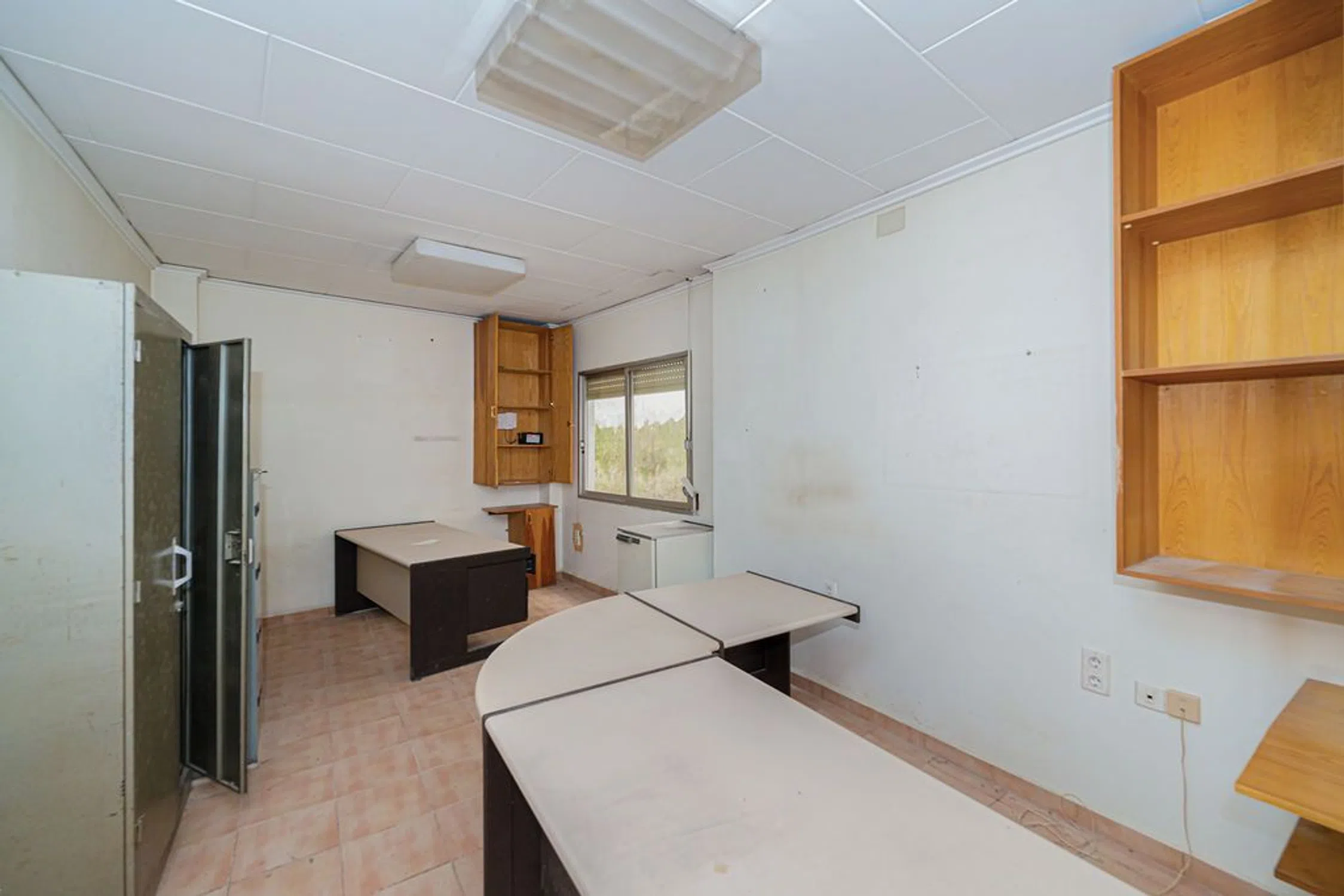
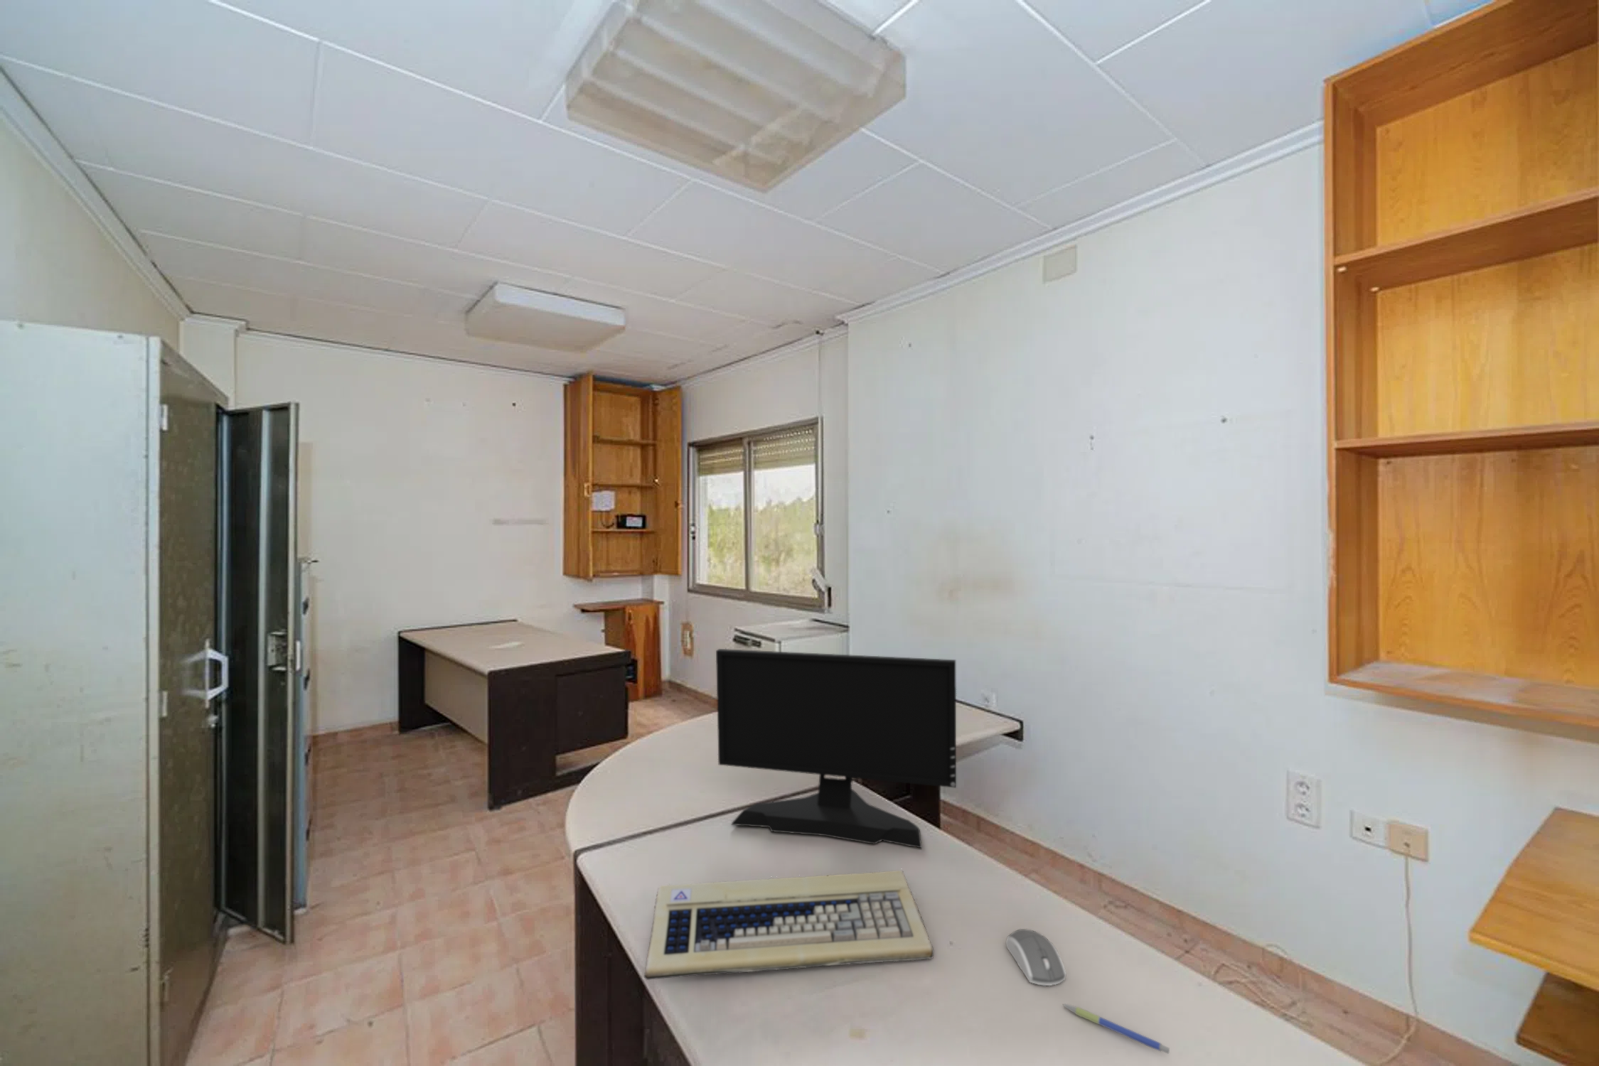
+ pen [1062,1003,1171,1054]
+ computer monitor [715,648,957,848]
+ computer mouse [1005,928,1067,986]
+ computer keyboard [644,870,935,980]
